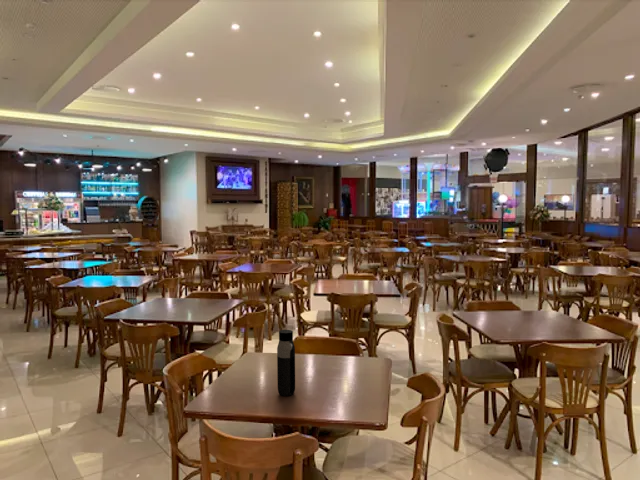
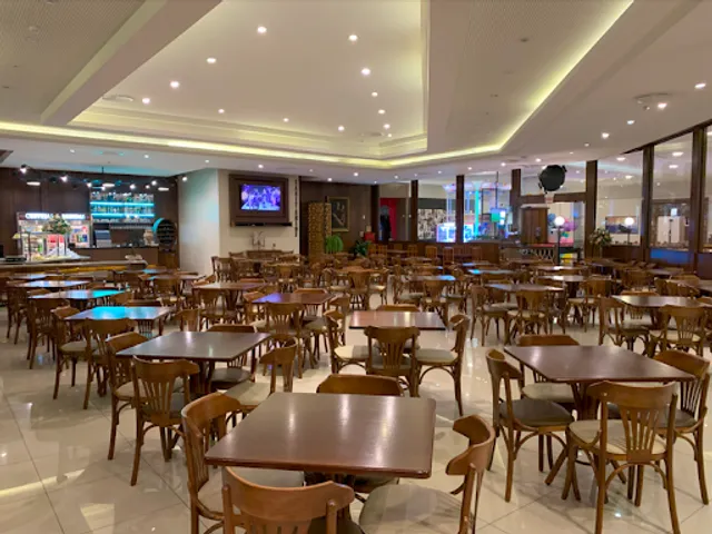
- water bottle [276,329,296,397]
